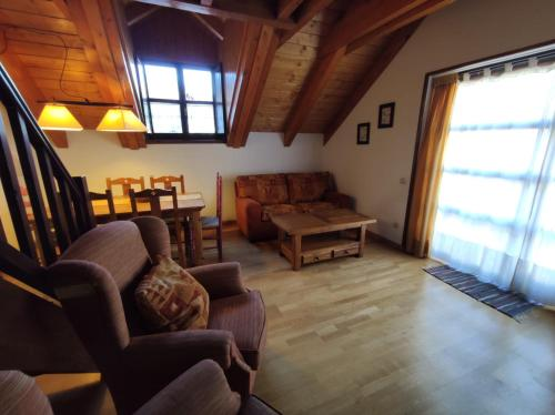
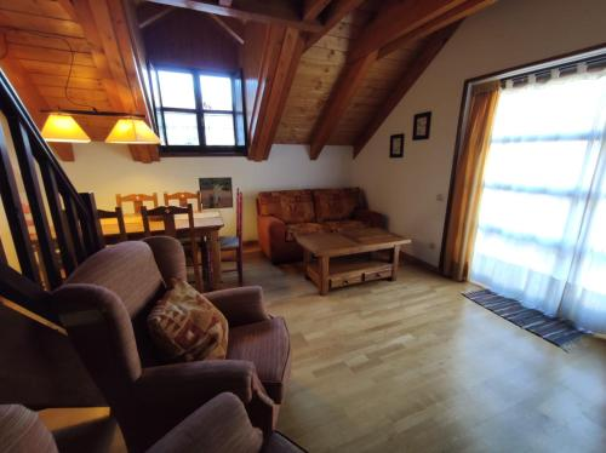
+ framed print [198,176,234,211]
